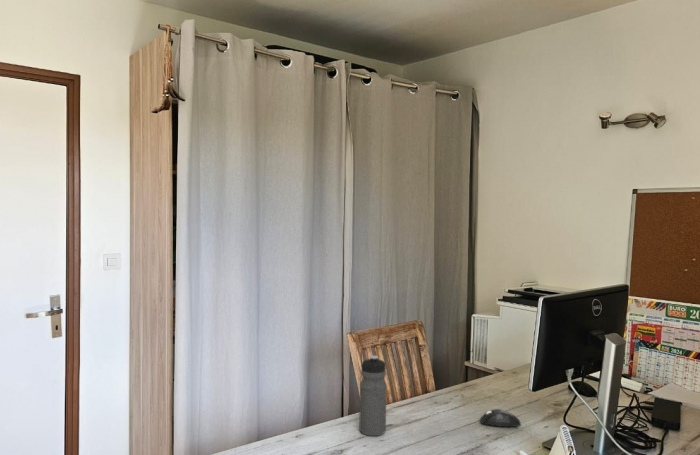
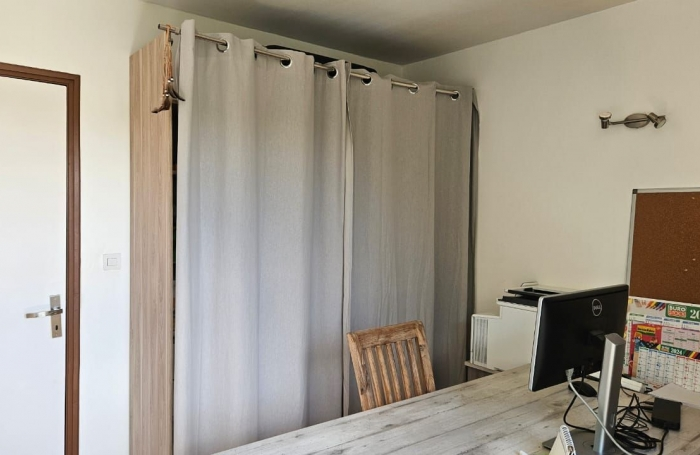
- mouse [479,408,522,428]
- water bottle [358,354,388,437]
